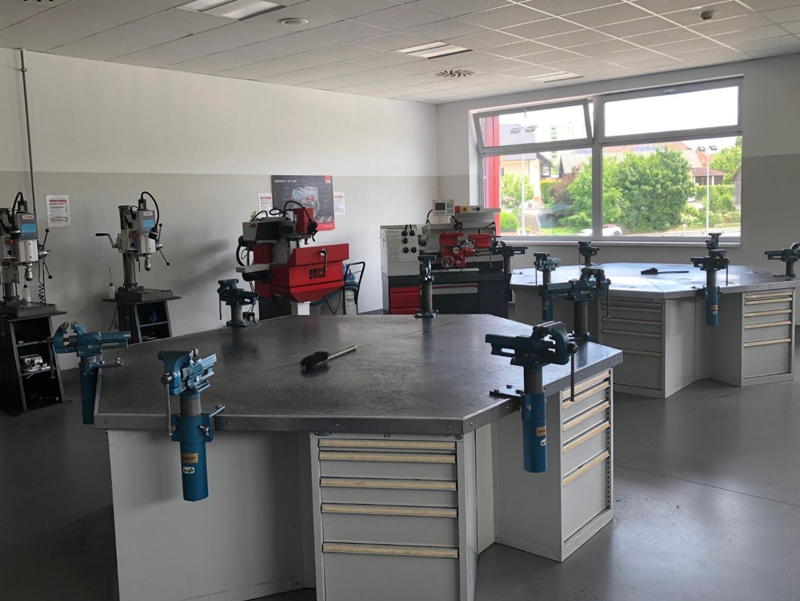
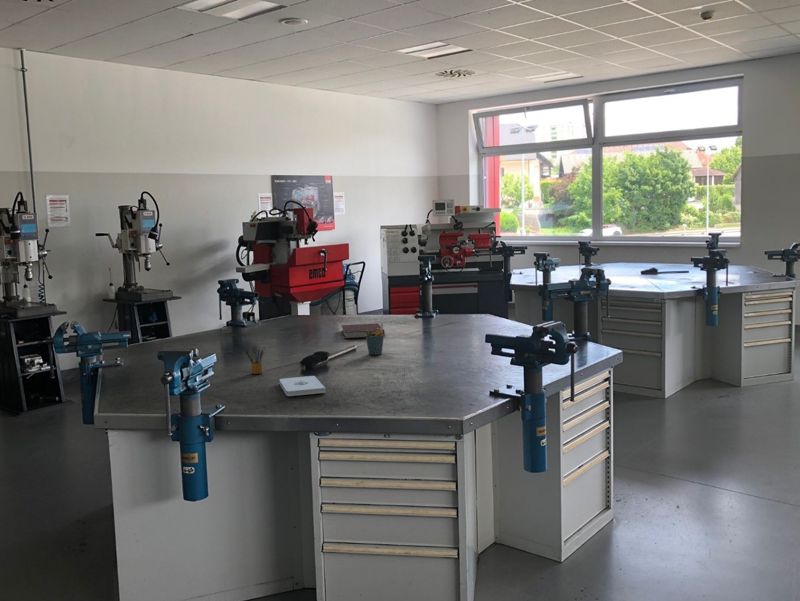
+ pen holder [365,323,385,356]
+ pencil box [244,347,266,375]
+ notebook [341,322,386,340]
+ notepad [278,375,326,397]
